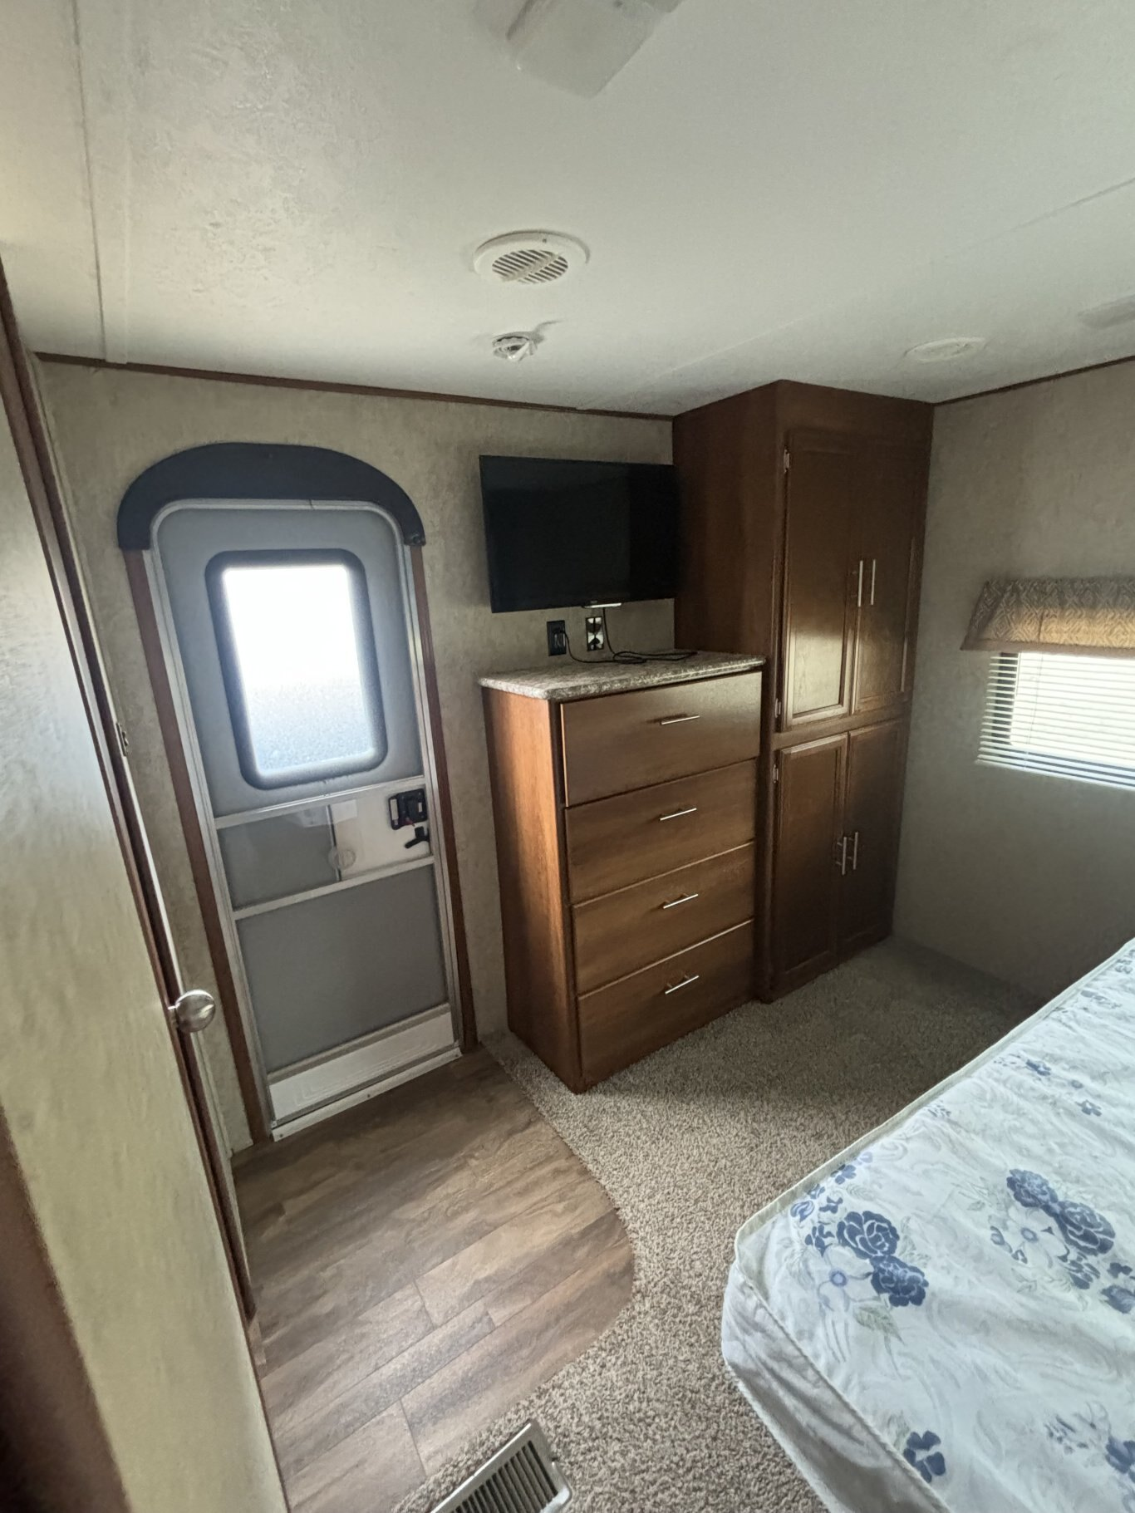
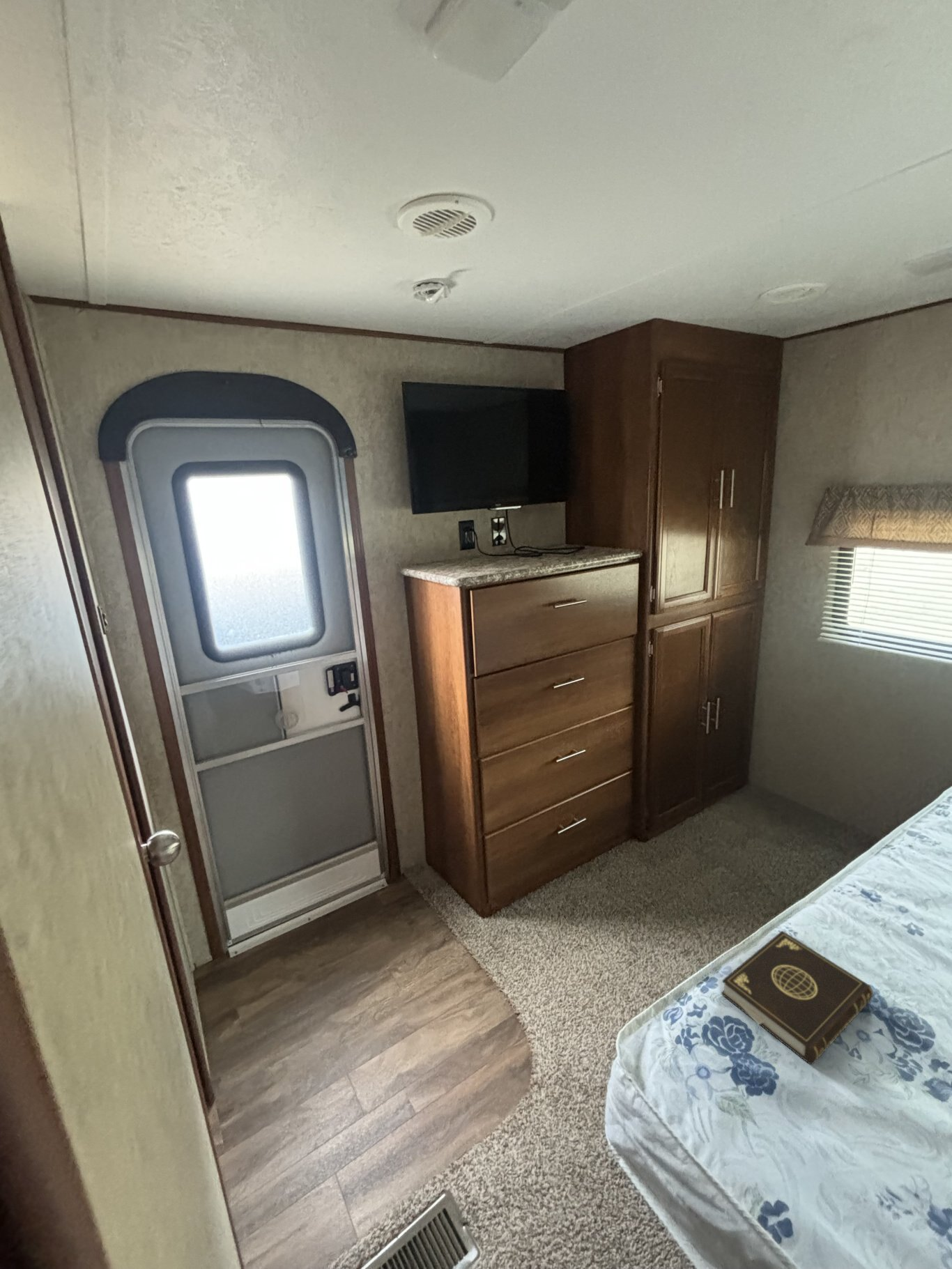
+ book [721,930,874,1065]
